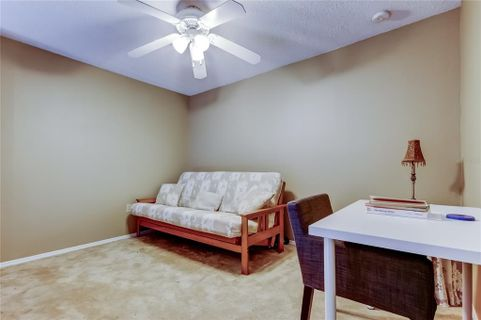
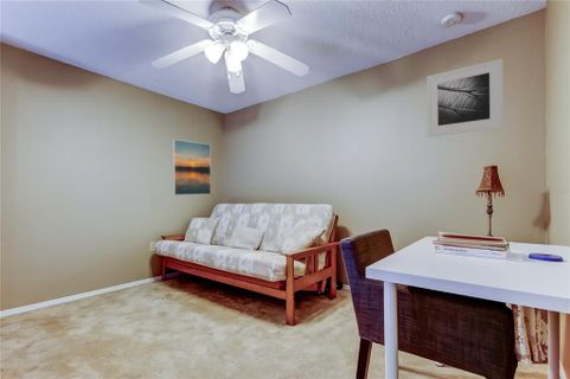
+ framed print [172,139,212,197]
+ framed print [425,58,505,139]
